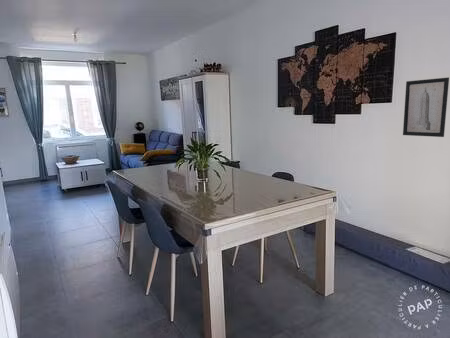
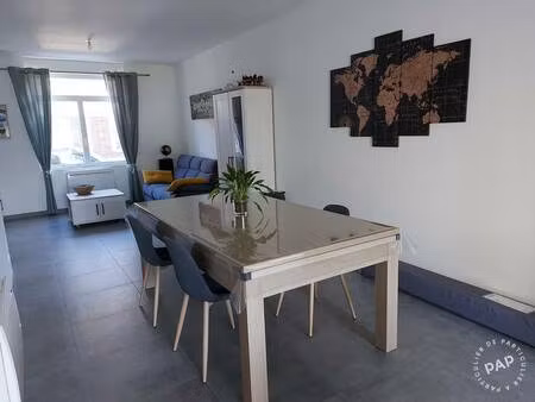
- wall art [402,76,450,138]
